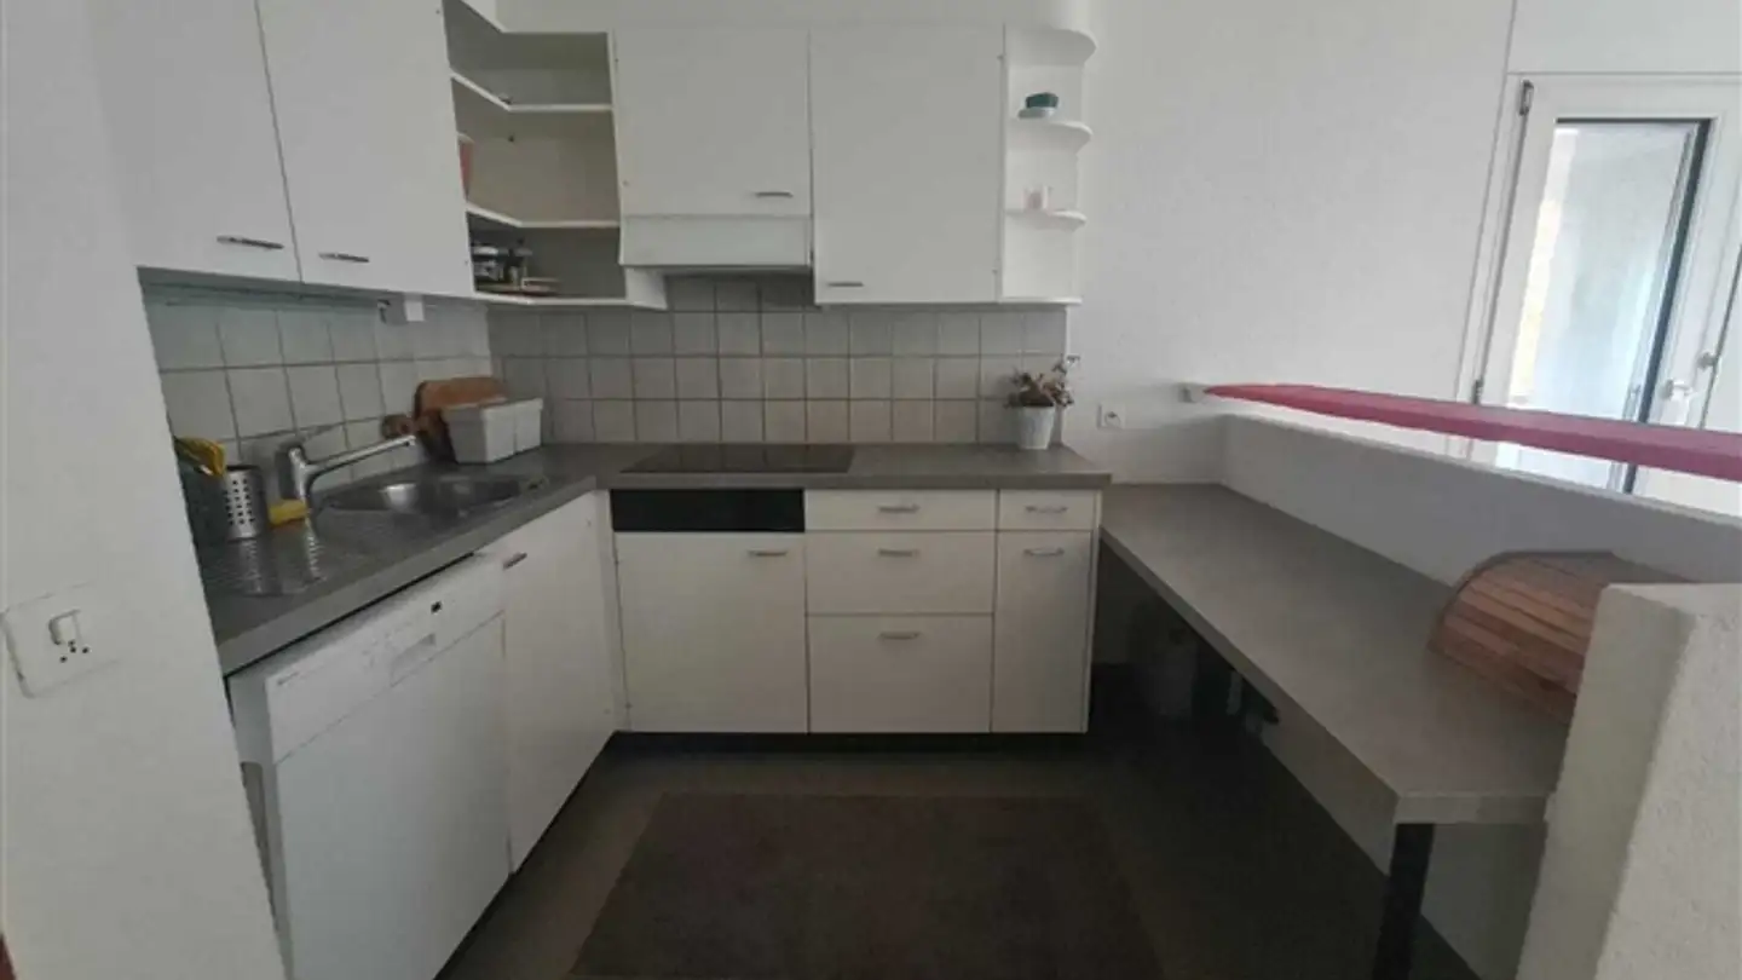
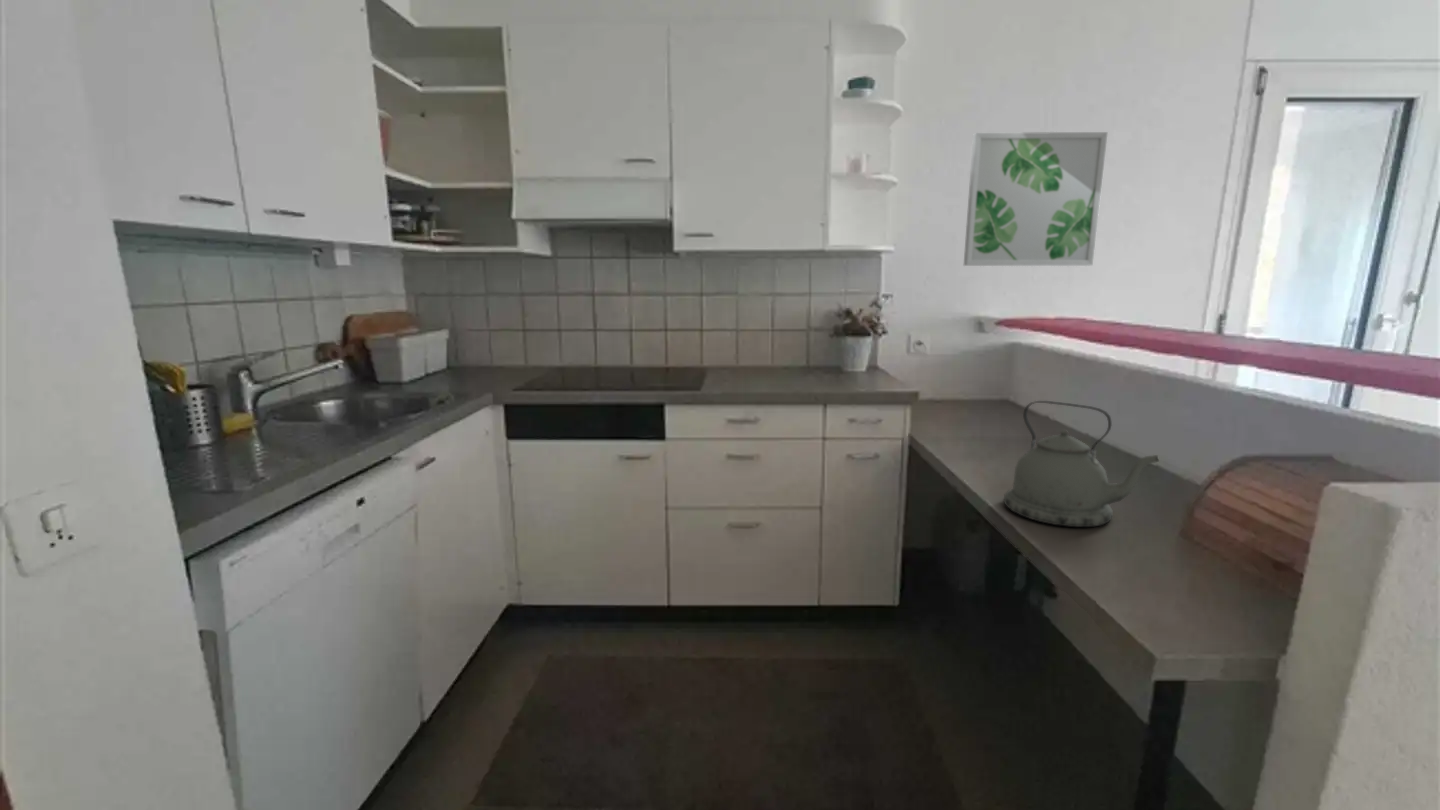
+ wall art [963,131,1109,267]
+ kettle [1003,400,1160,528]
